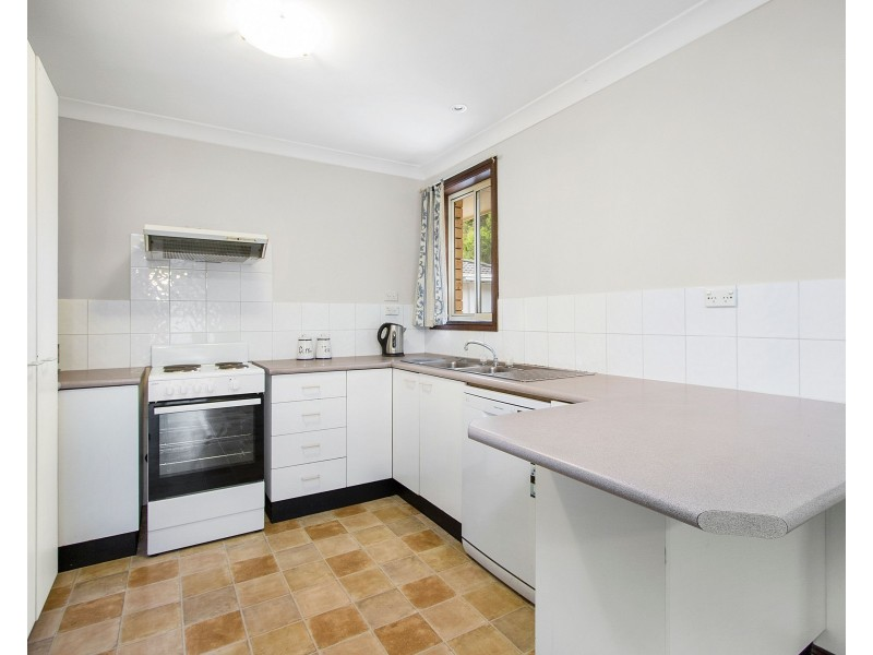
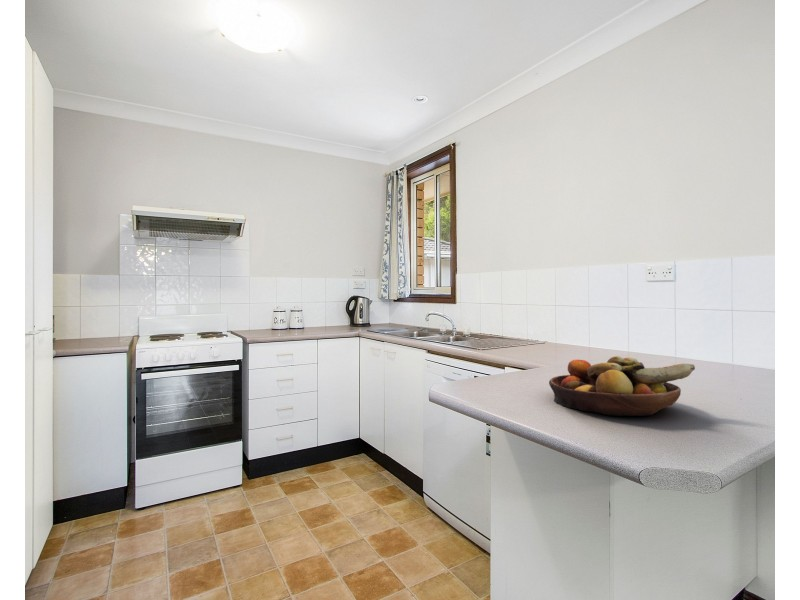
+ fruit bowl [548,355,696,417]
